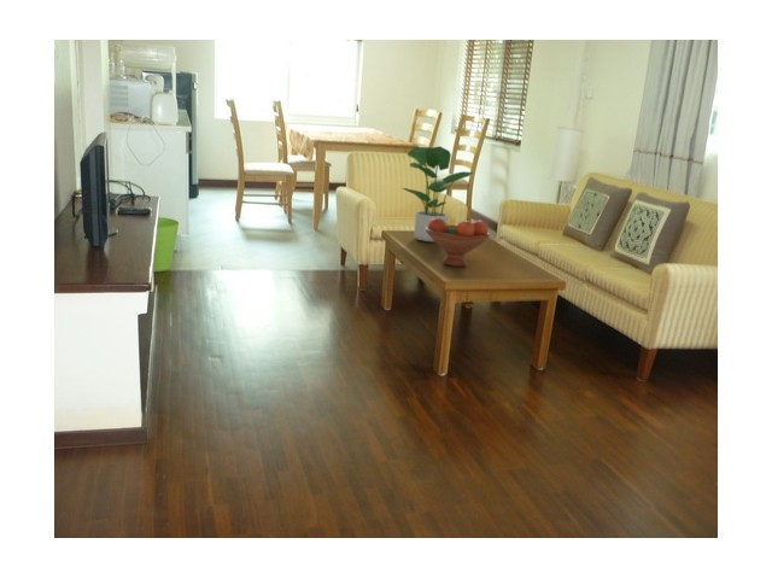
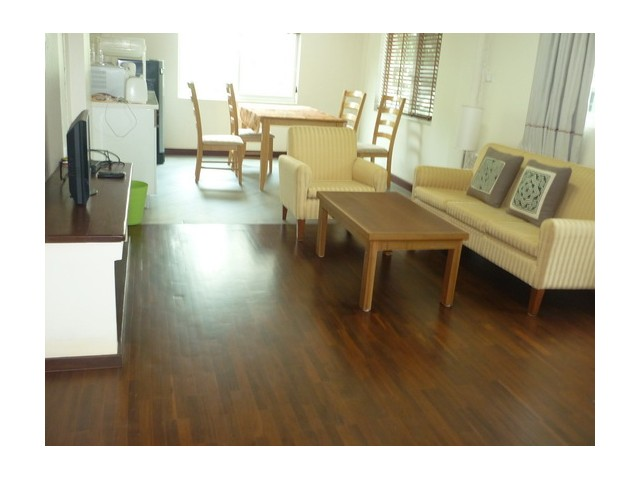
- fruit bowl [426,218,491,268]
- potted plant [402,145,474,244]
